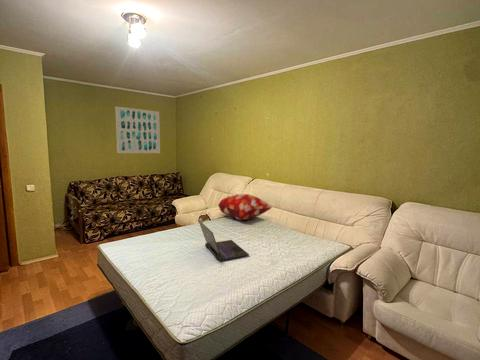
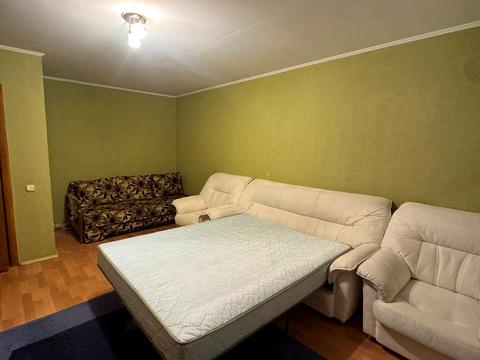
- decorative pillow [217,193,273,221]
- wall art [114,105,161,154]
- laptop [197,219,250,262]
